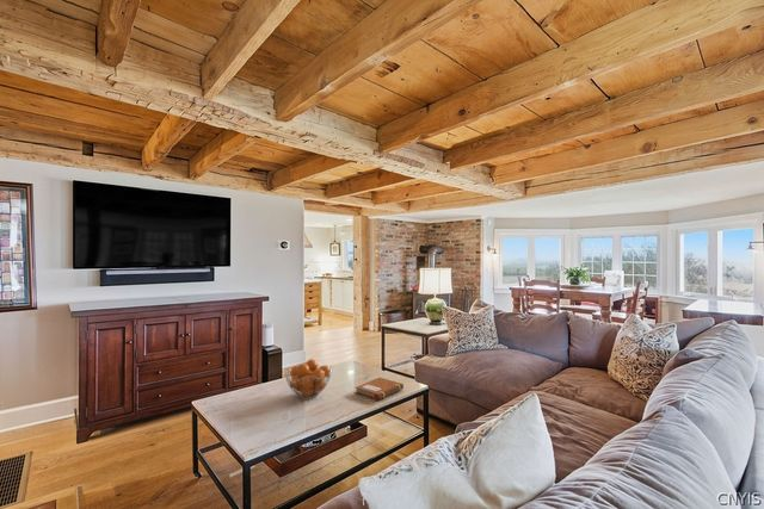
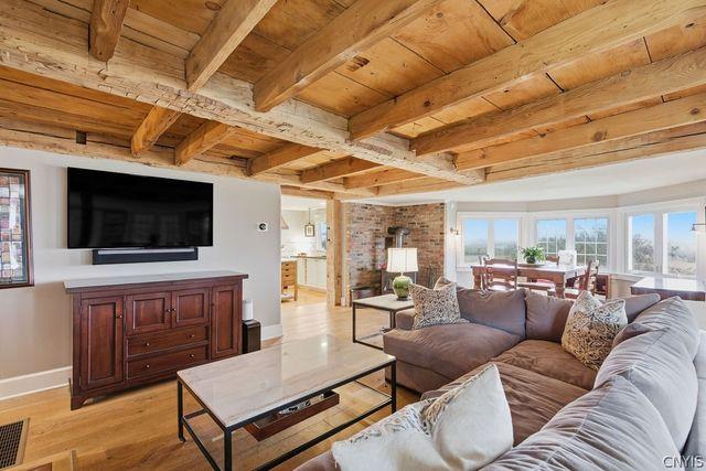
- fruit basket [284,358,333,401]
- notebook [353,377,405,402]
